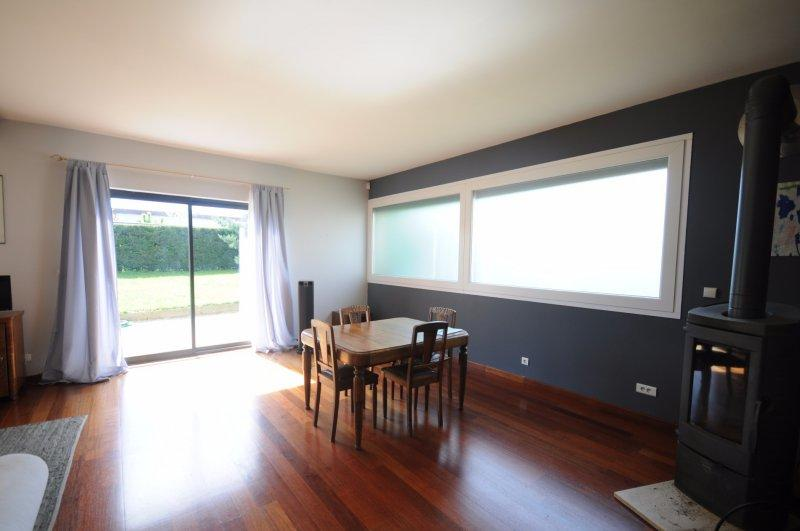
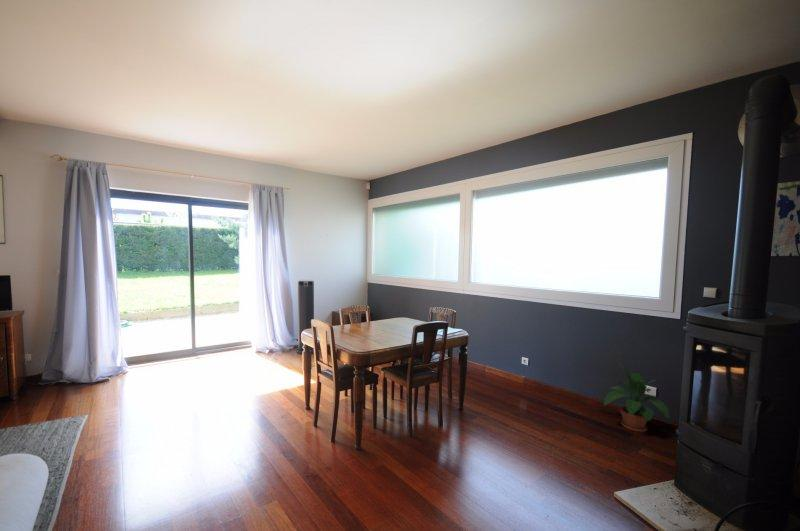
+ potted plant [602,361,670,433]
